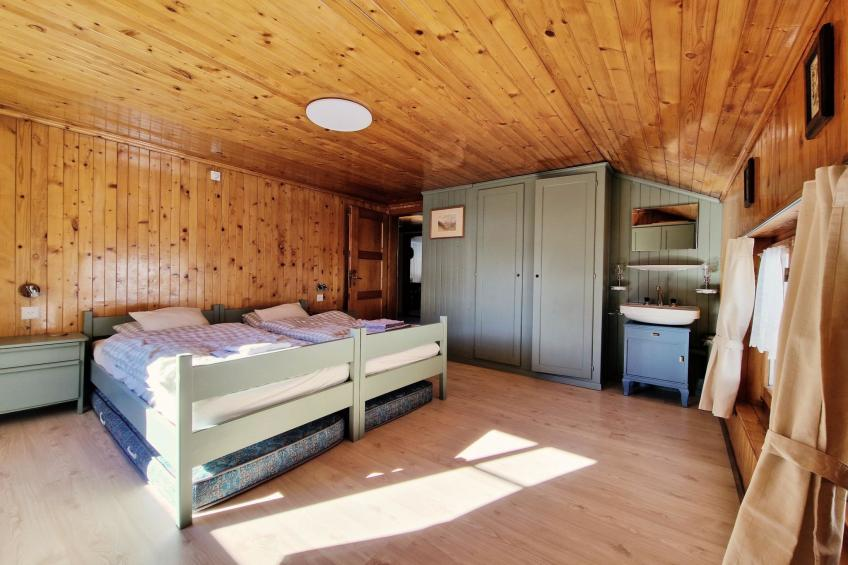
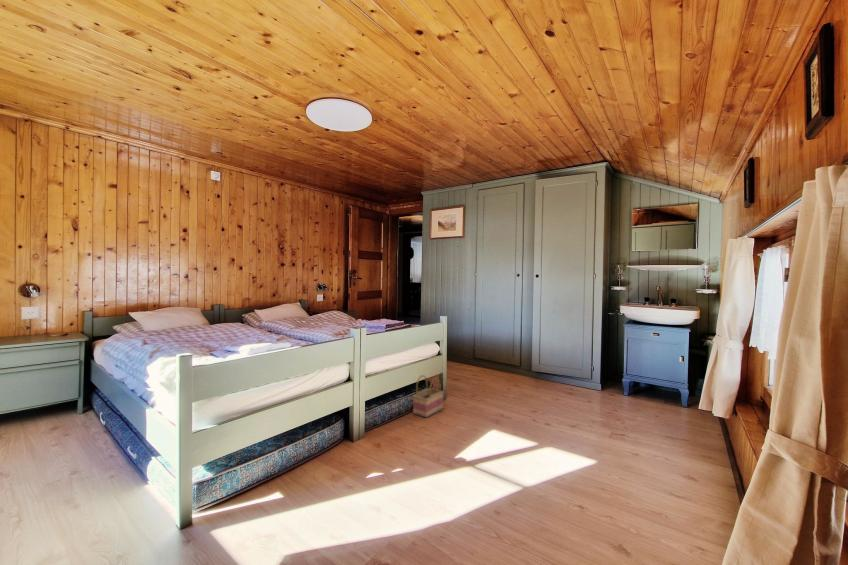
+ basket [412,374,445,419]
